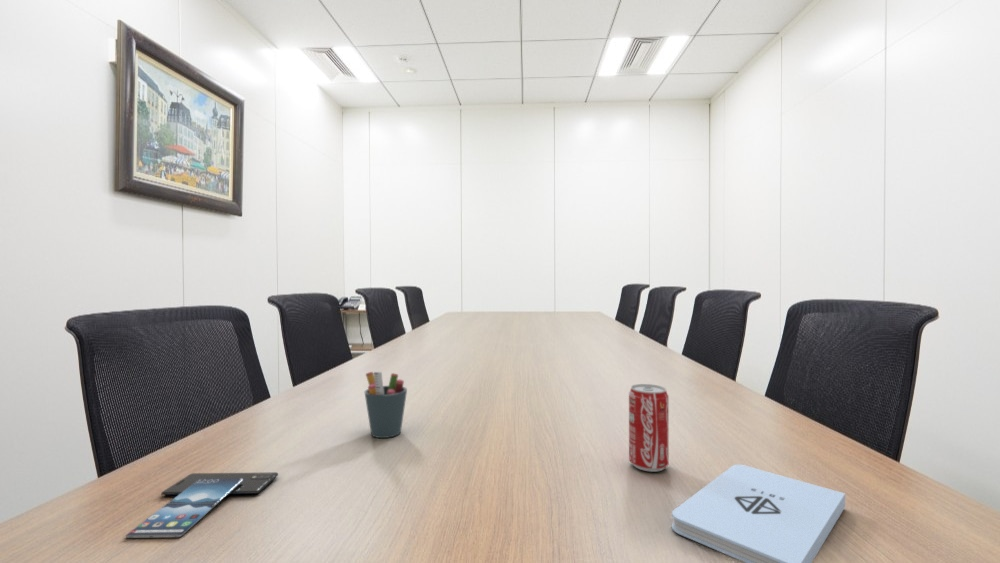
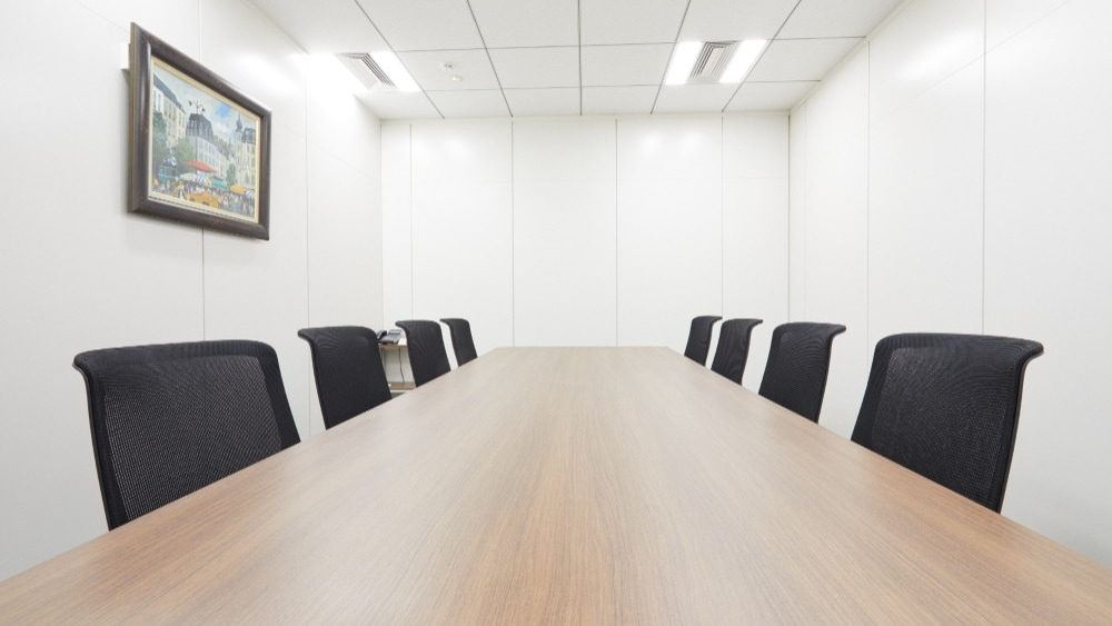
- pen holder [364,371,408,439]
- smartphone [124,471,279,539]
- notepad [671,464,846,563]
- beverage can [628,383,670,473]
